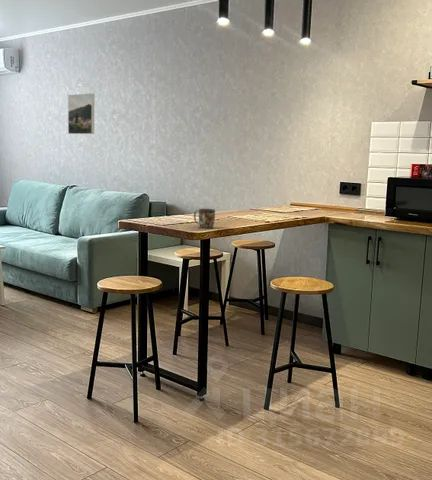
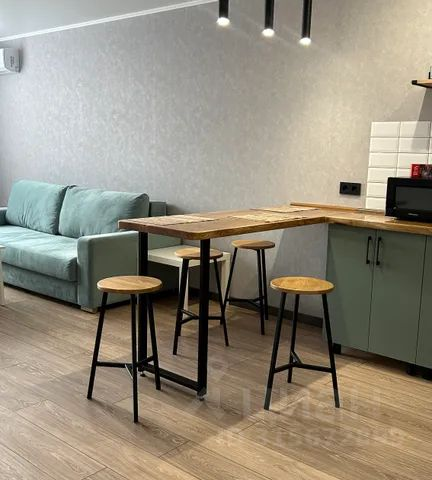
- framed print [67,92,95,135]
- mug [193,208,216,229]
